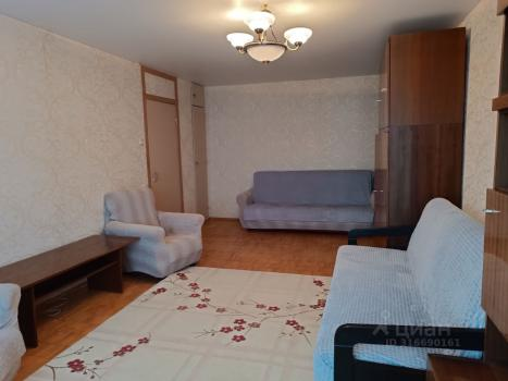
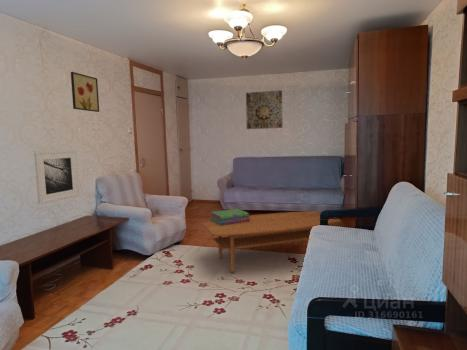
+ wall art [245,89,283,130]
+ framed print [33,149,80,205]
+ coffee table [201,210,342,274]
+ stack of books [209,208,250,225]
+ wall art [70,71,100,113]
